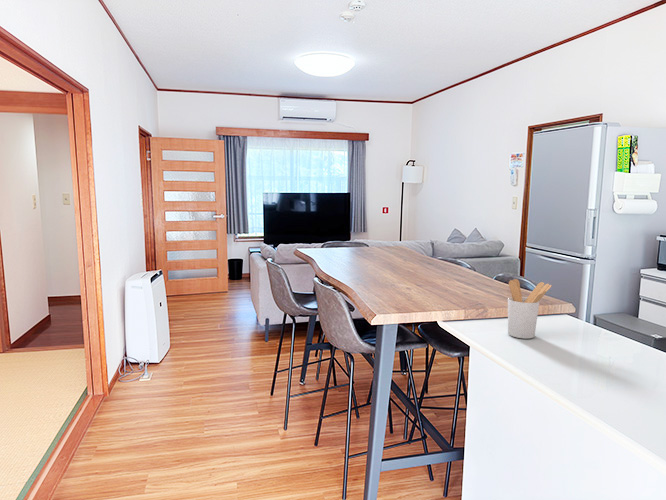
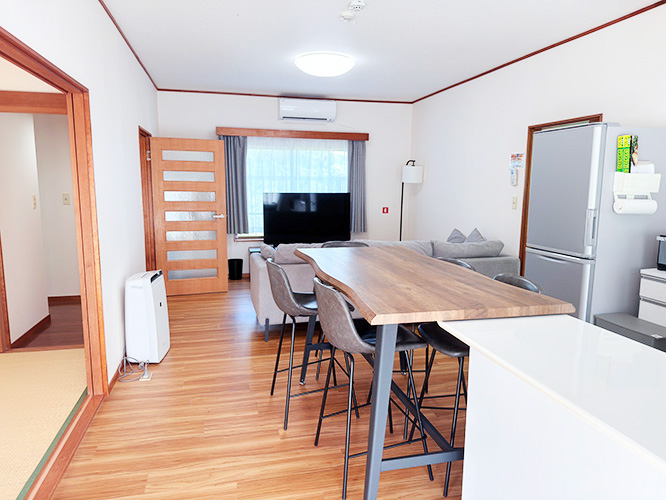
- utensil holder [507,278,553,340]
